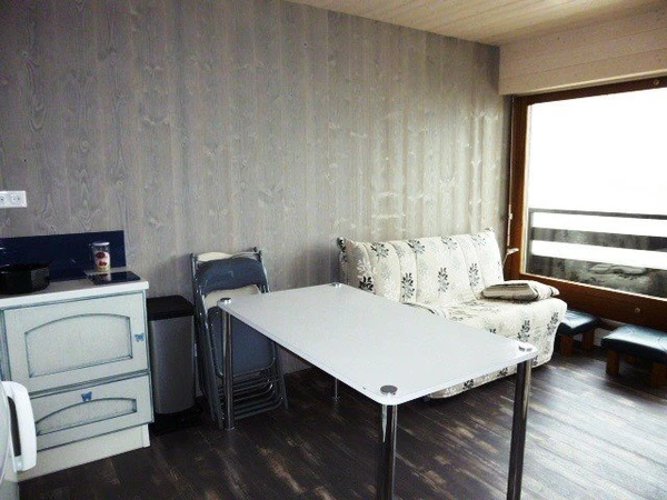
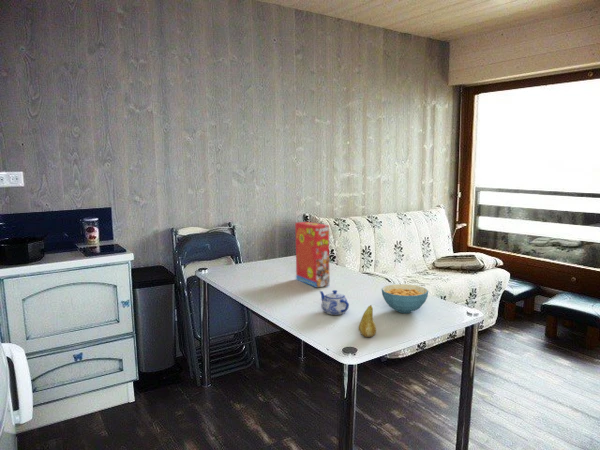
+ teapot [319,289,350,316]
+ cereal box [294,221,330,288]
+ cereal bowl [381,283,429,314]
+ fruit [358,304,377,338]
